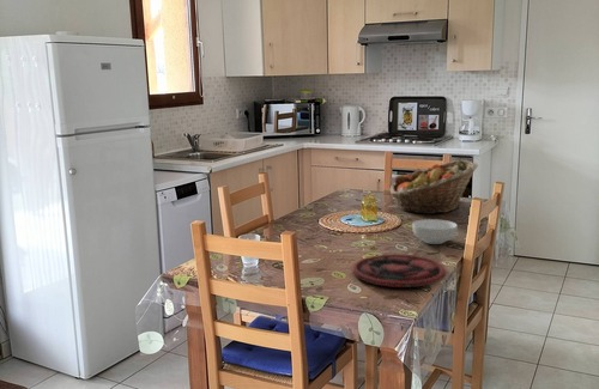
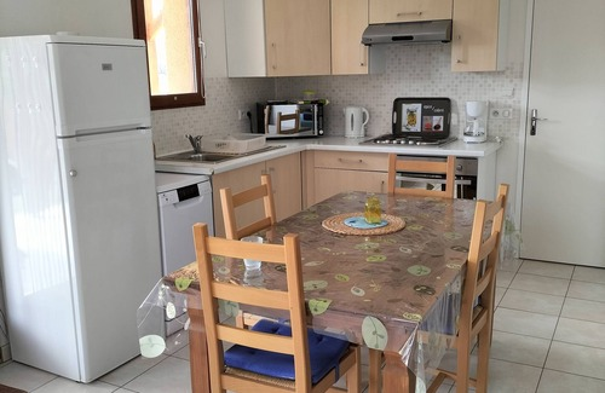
- cereal bowl [411,218,459,245]
- plate [351,254,447,288]
- fruit basket [388,159,479,215]
